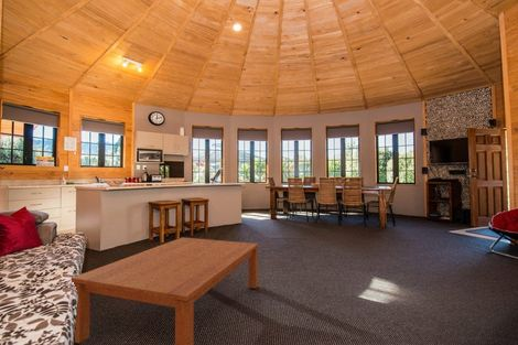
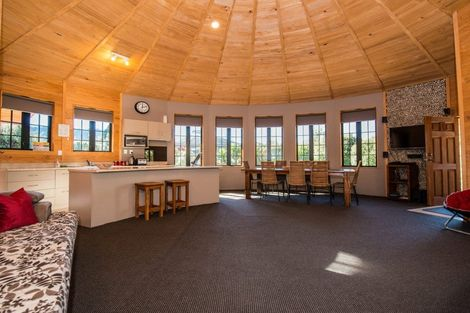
- coffee table [71,236,259,345]
